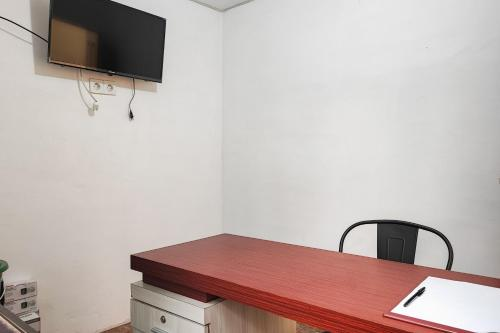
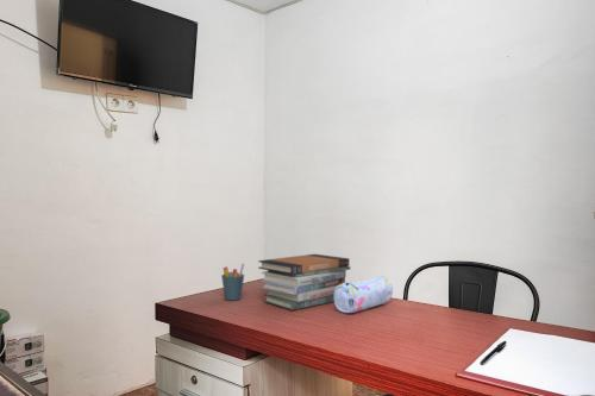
+ pen holder [220,263,245,301]
+ book stack [257,253,351,312]
+ pencil case [333,275,394,314]
